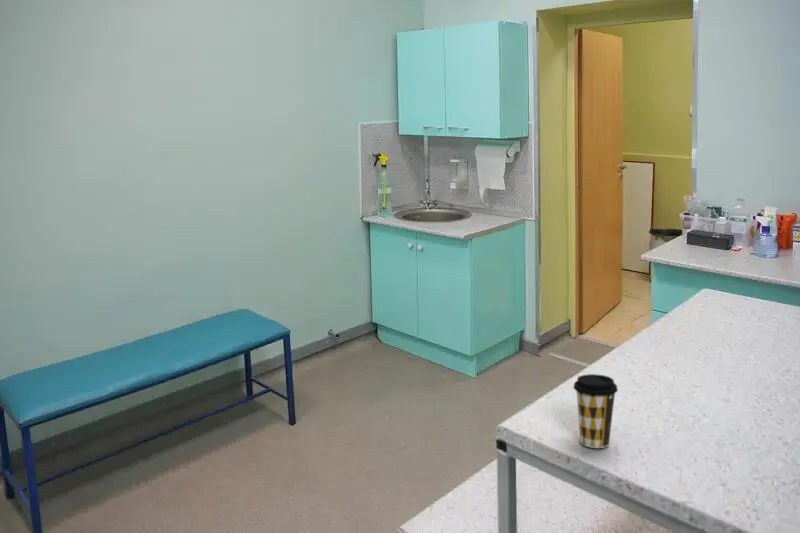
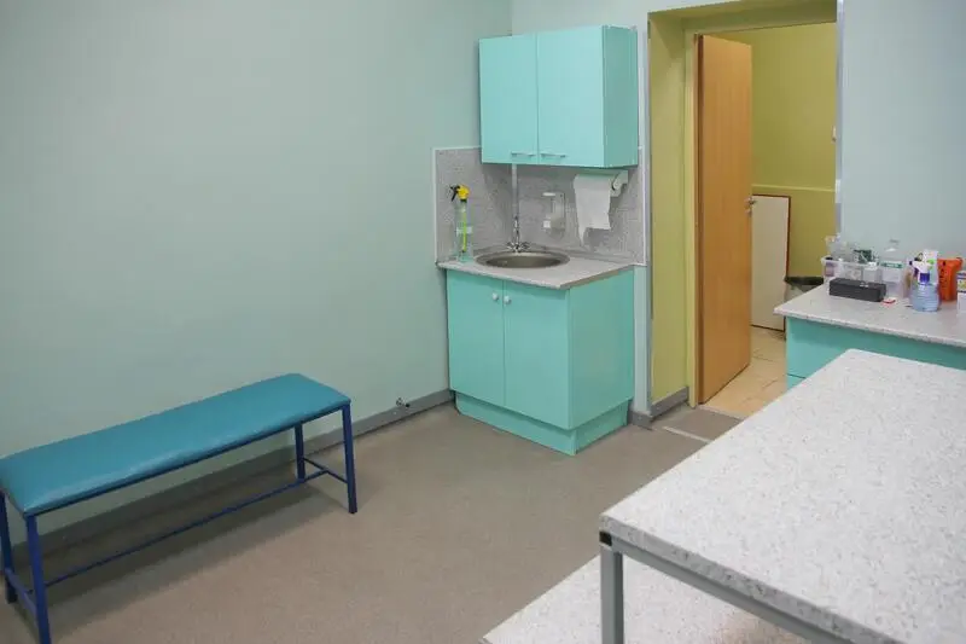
- coffee cup [572,373,619,449]
